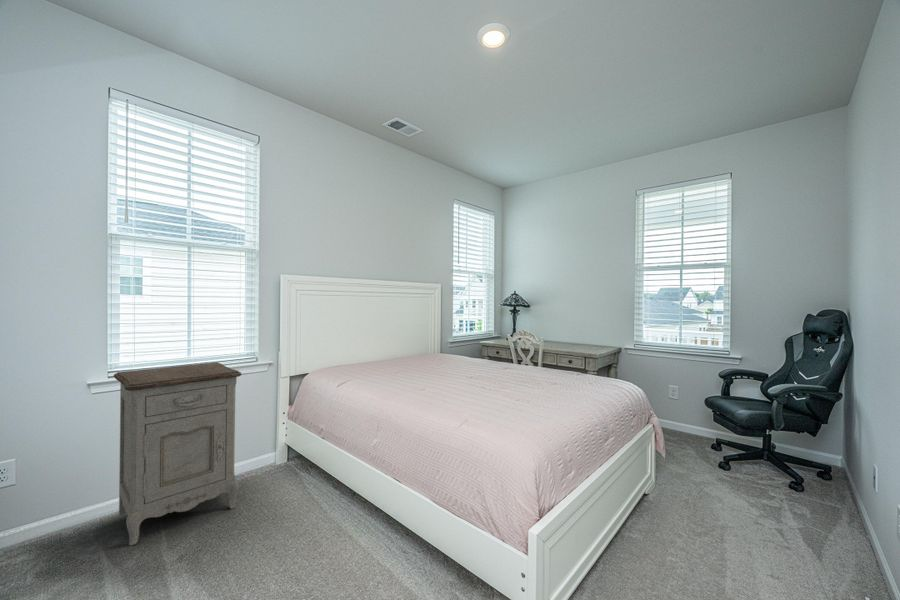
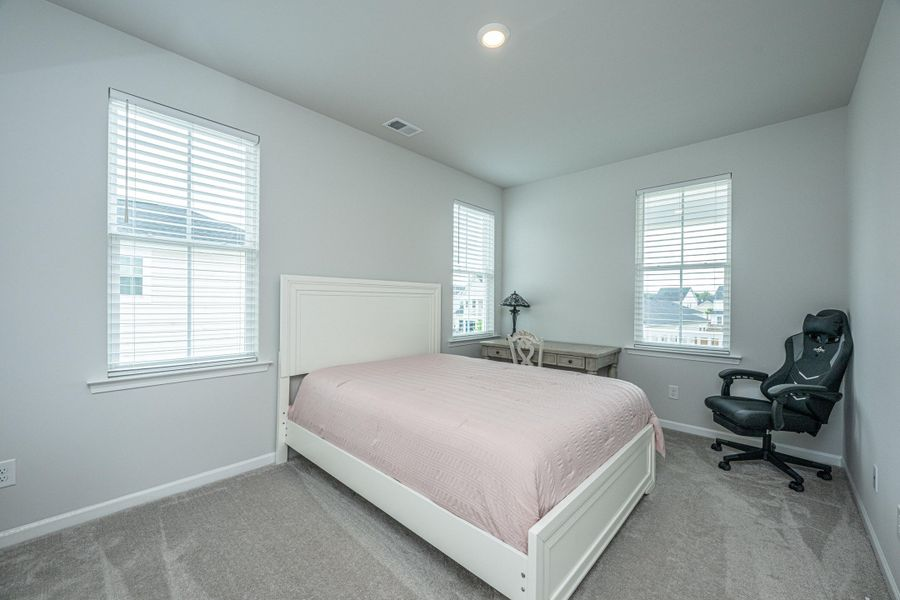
- nightstand [113,361,242,547]
